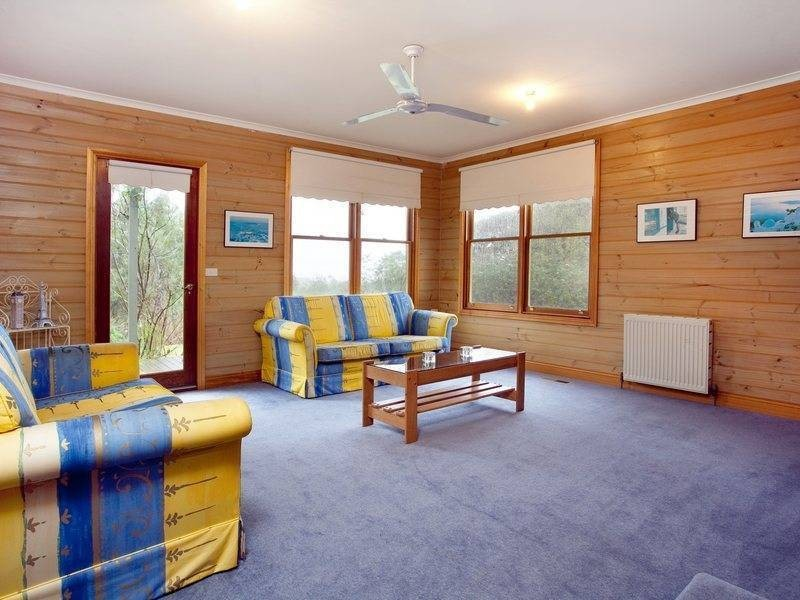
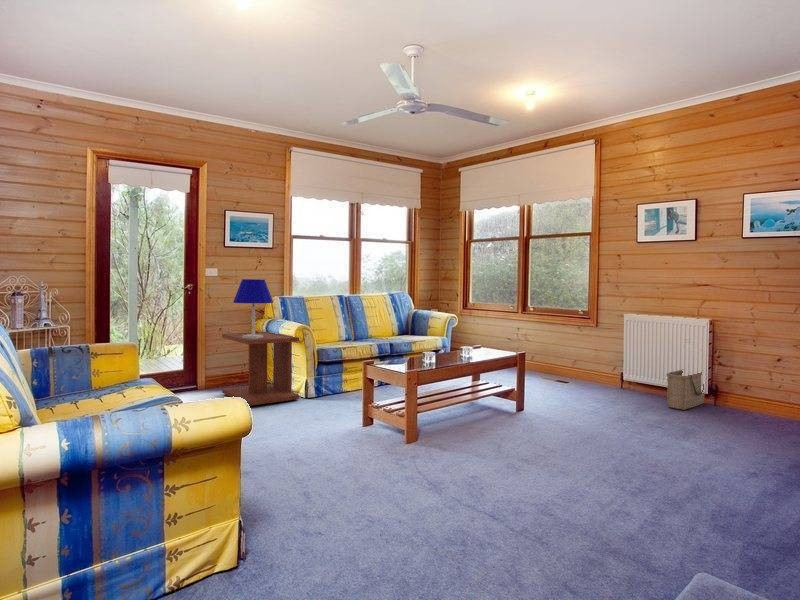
+ table lamp [232,278,274,339]
+ side table [221,331,300,407]
+ basket [665,369,705,411]
